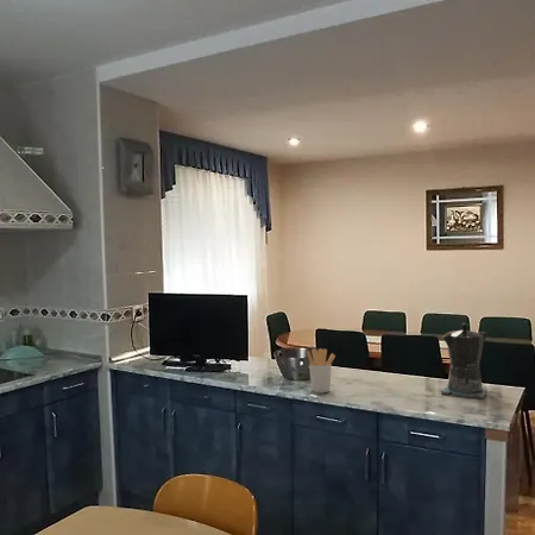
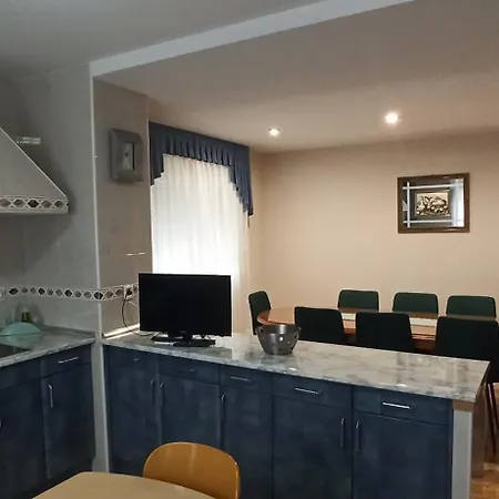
- coffee maker [440,322,489,399]
- utensil holder [306,347,336,394]
